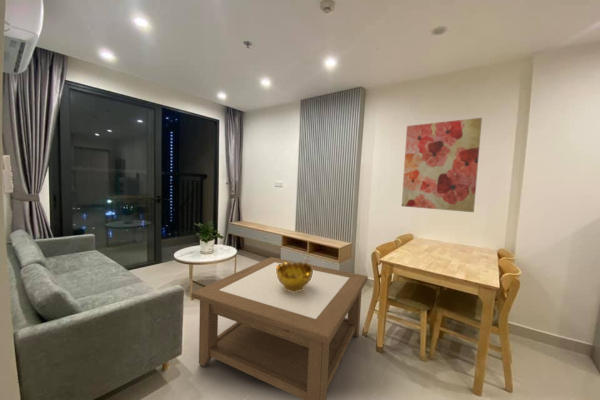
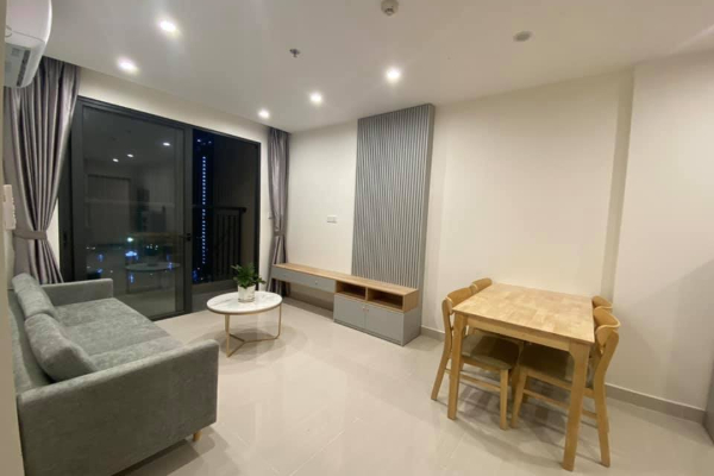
- decorative bowl [276,260,313,293]
- coffee table [190,256,369,400]
- wall art [401,117,483,213]
